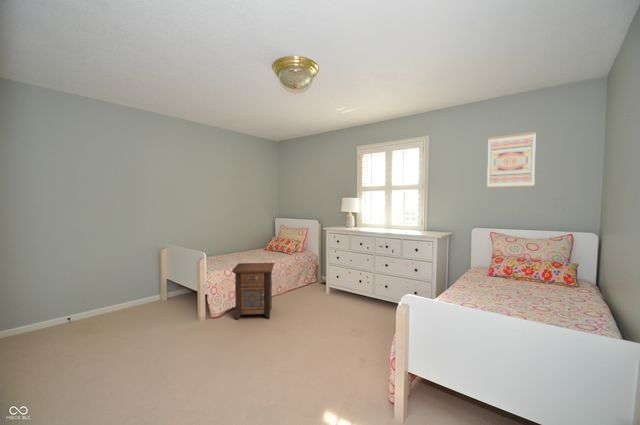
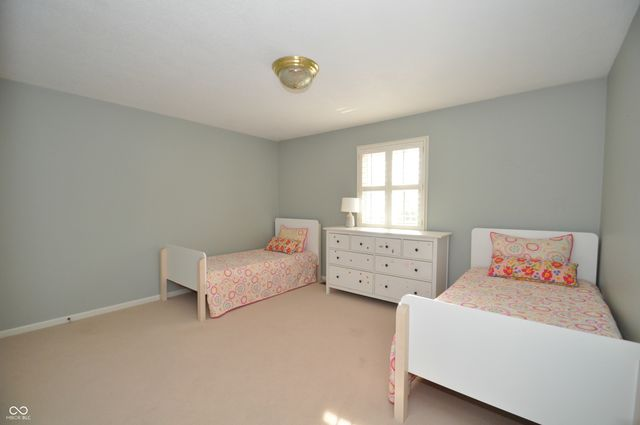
- wall art [486,131,537,189]
- nightstand [231,262,275,321]
